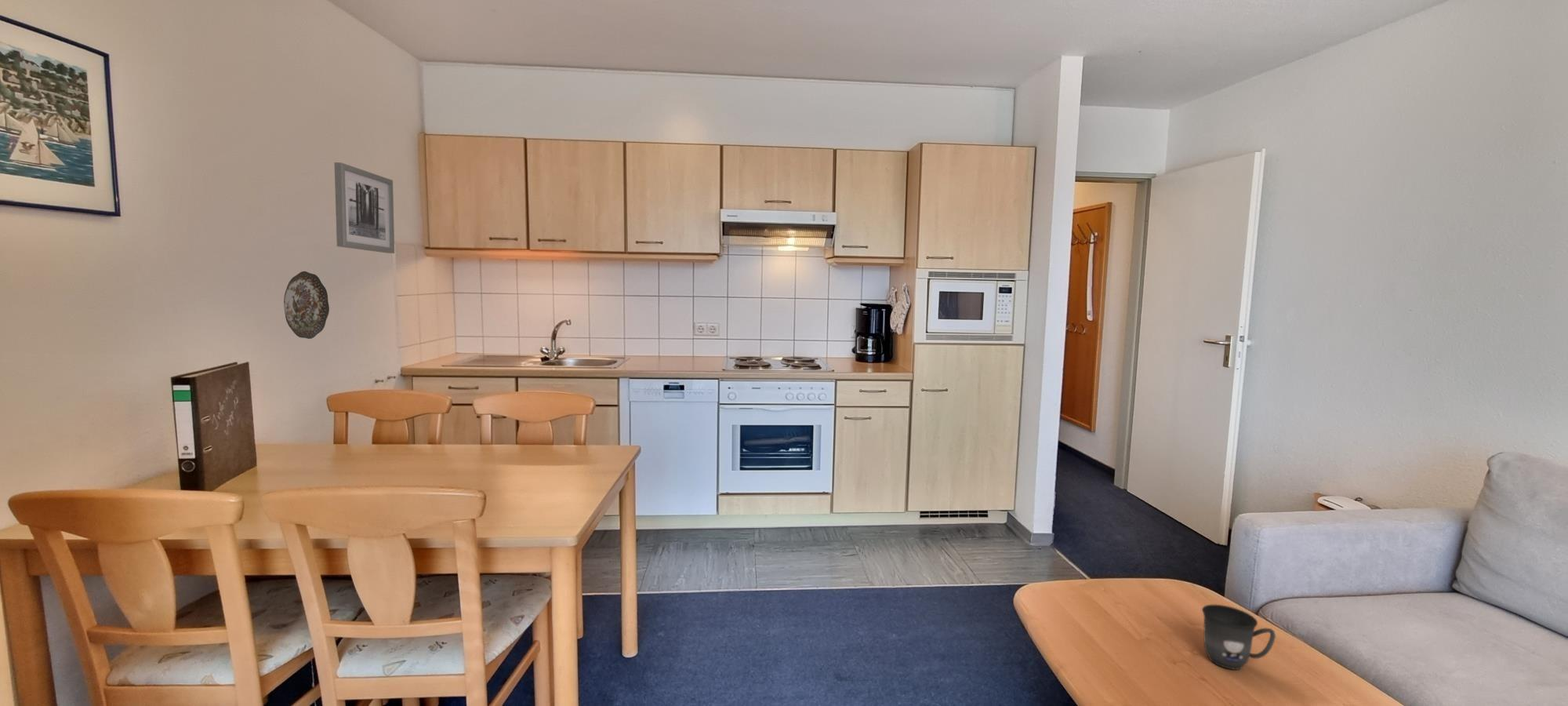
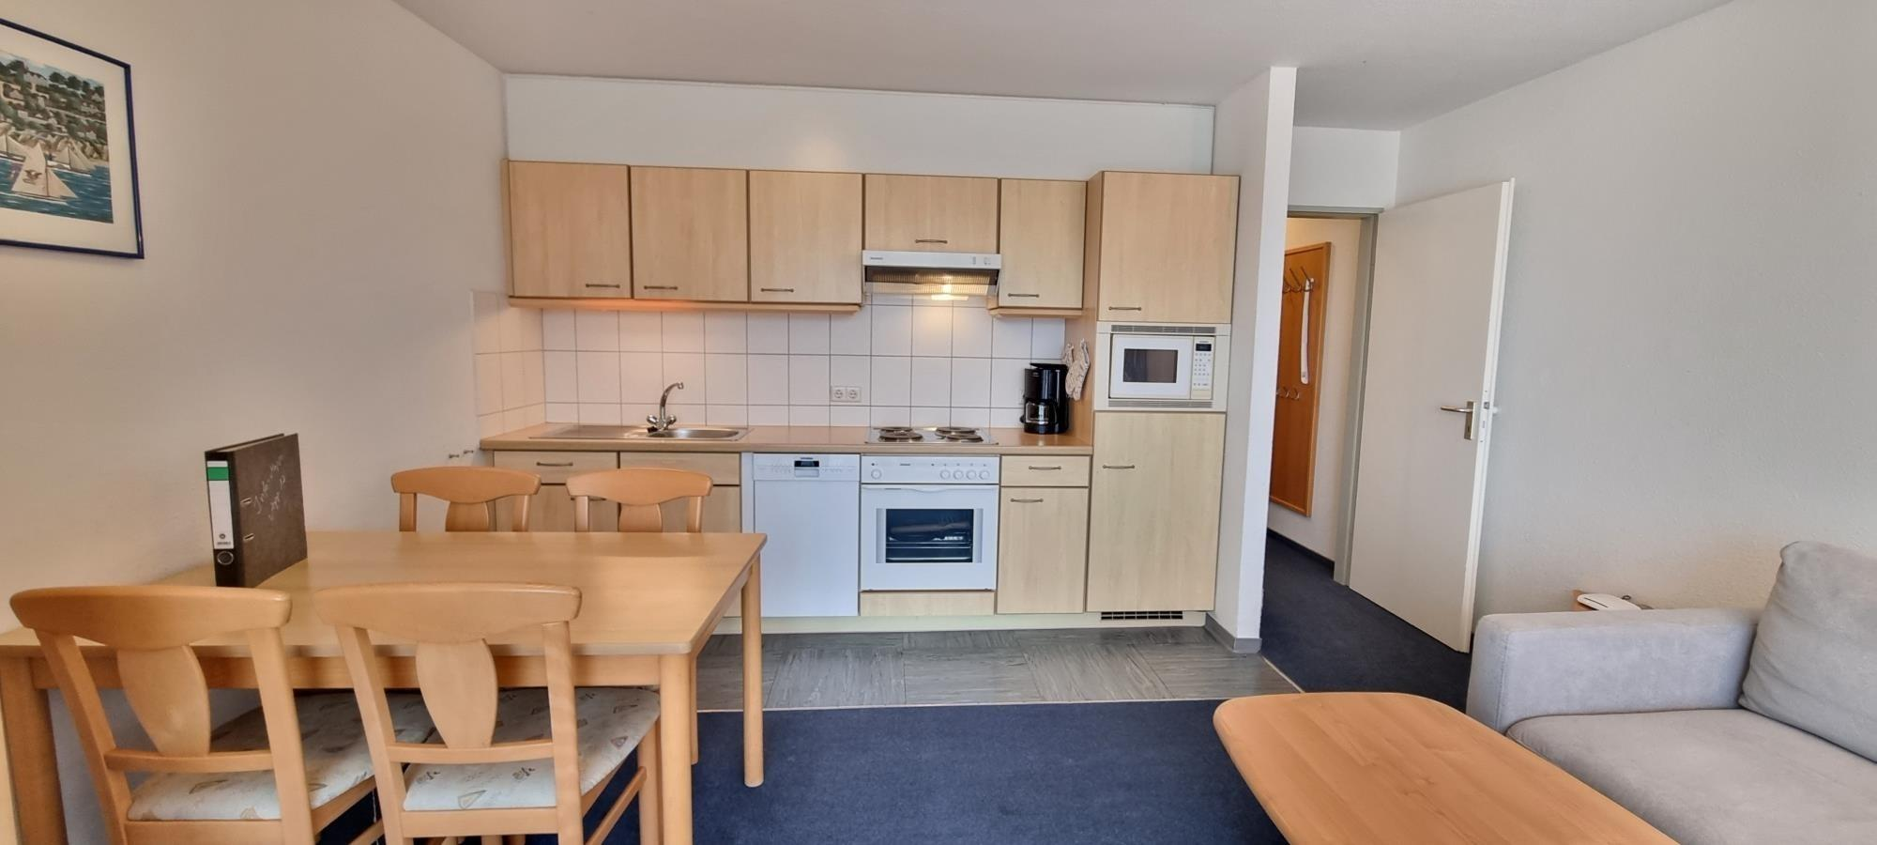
- decorative plate [283,271,330,340]
- wall art [333,162,395,254]
- mug [1201,604,1276,671]
